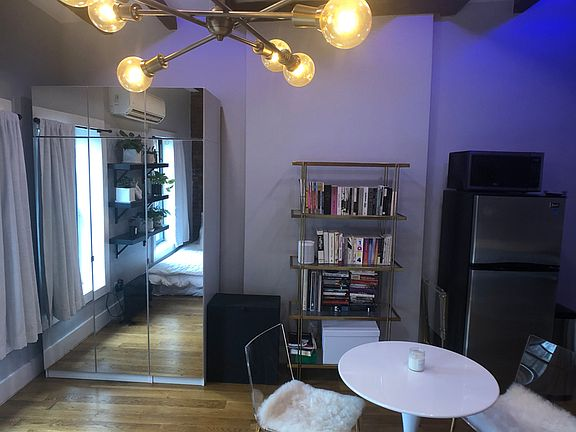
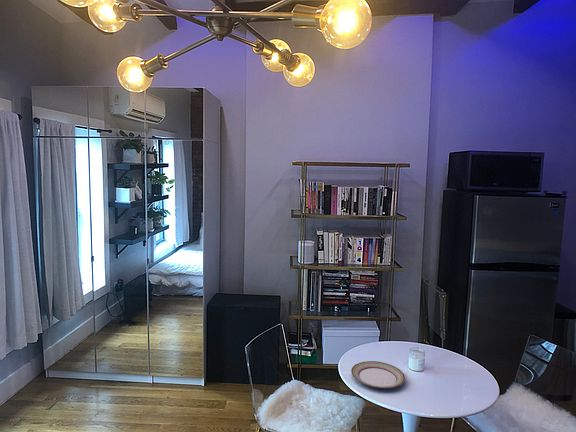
+ plate [350,360,406,389]
